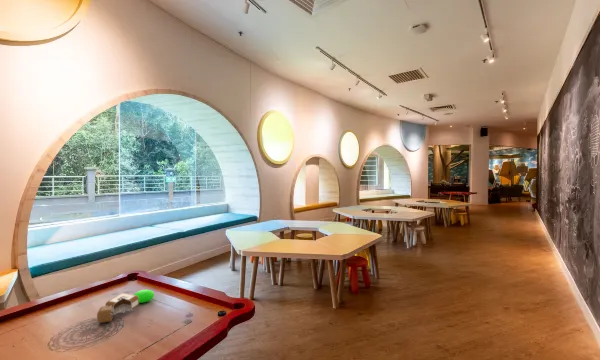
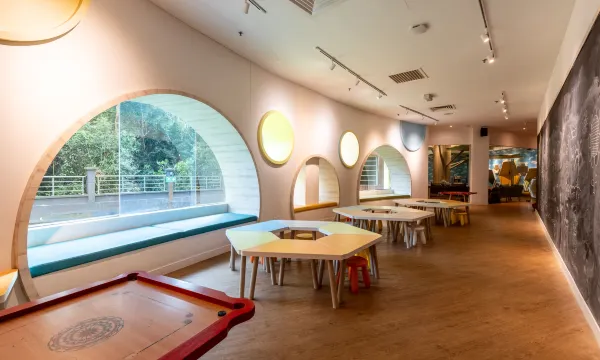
- pencil sharpener [96,289,155,324]
